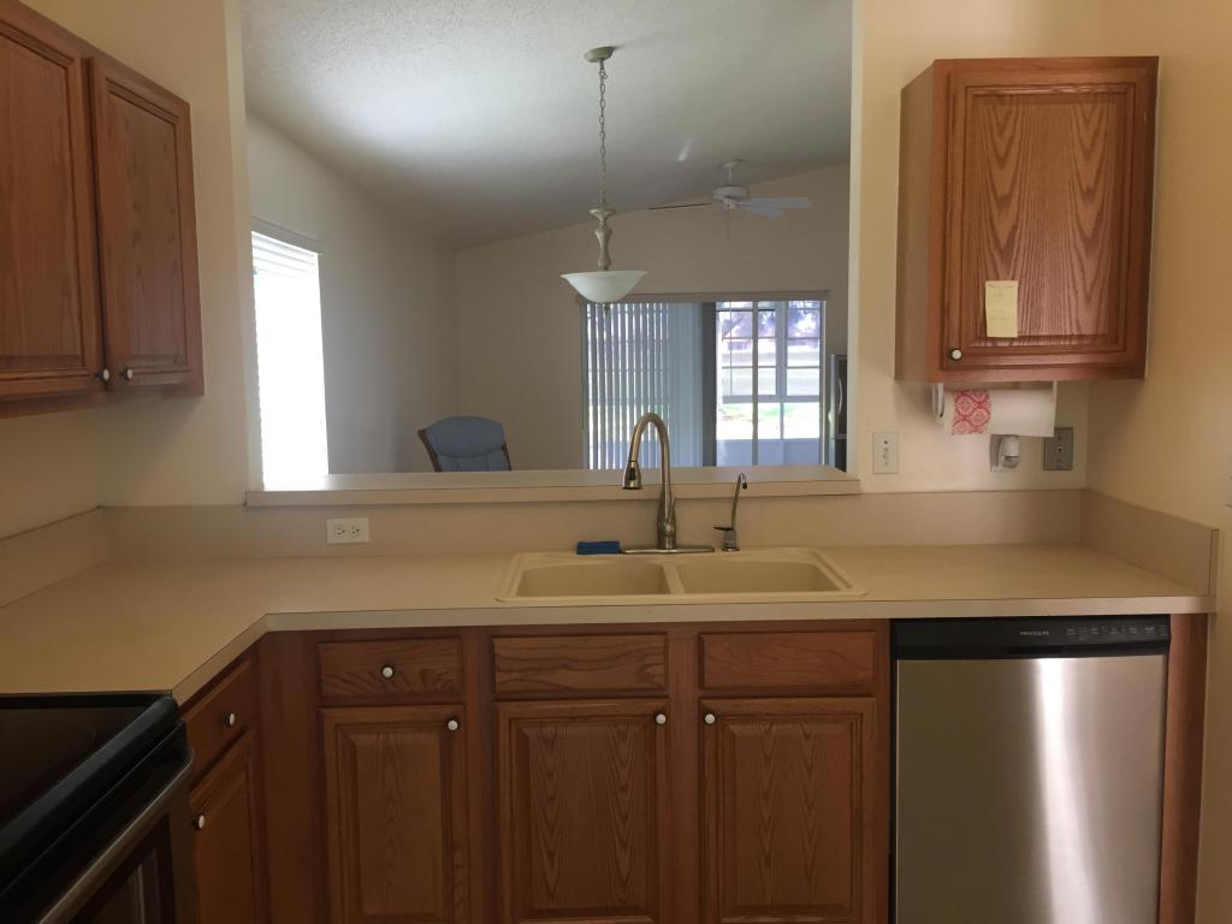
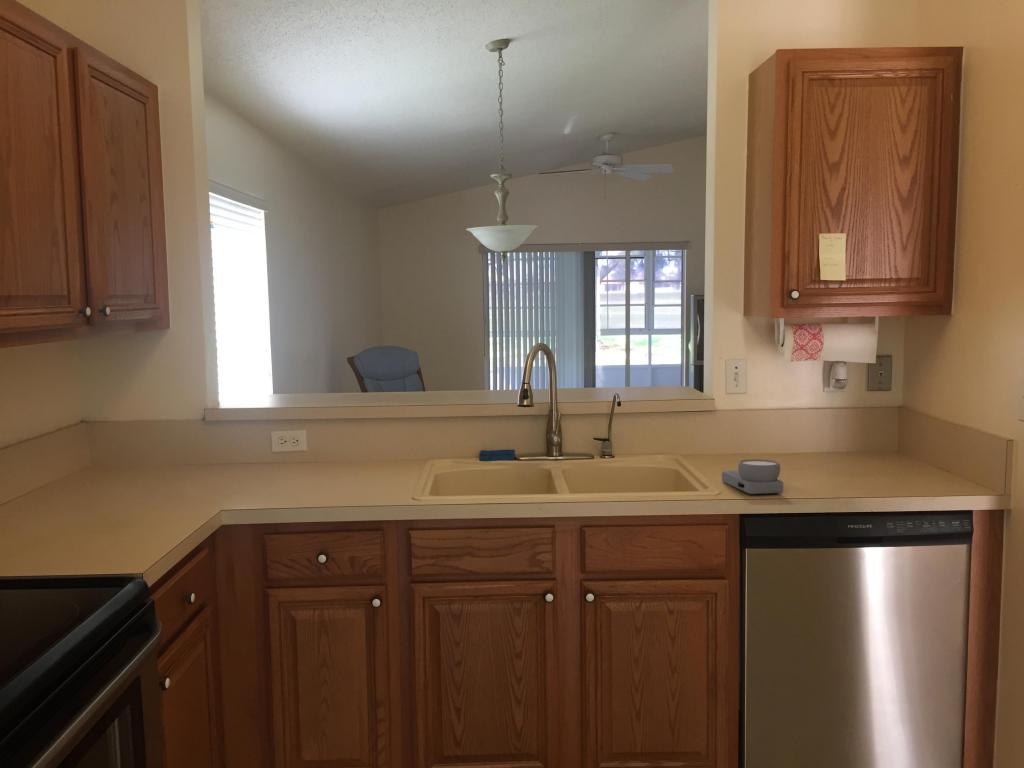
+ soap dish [721,458,784,495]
